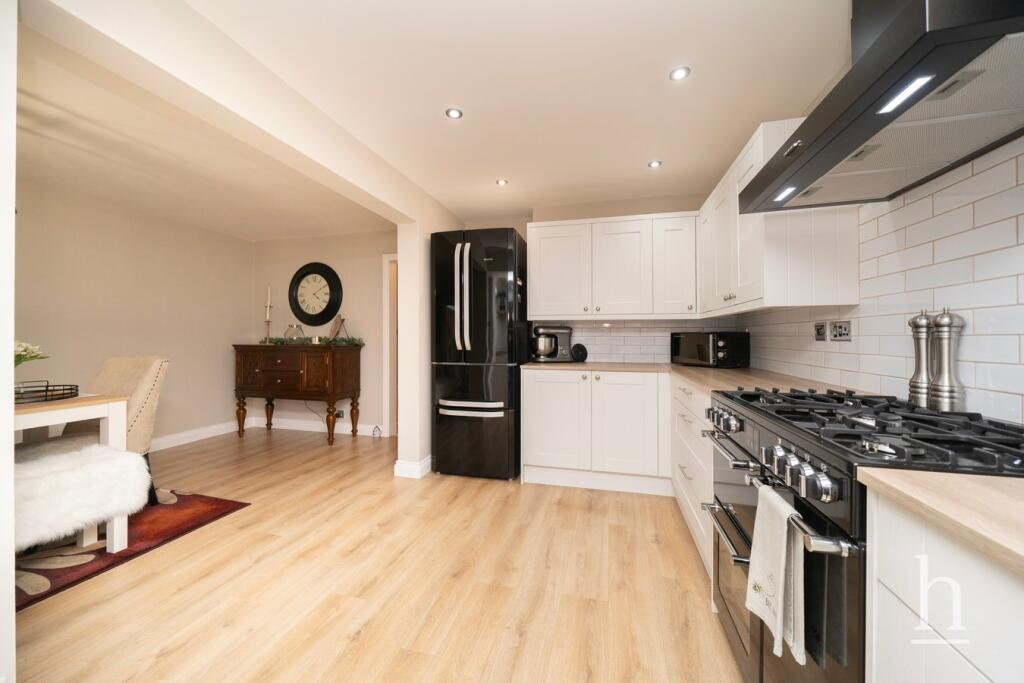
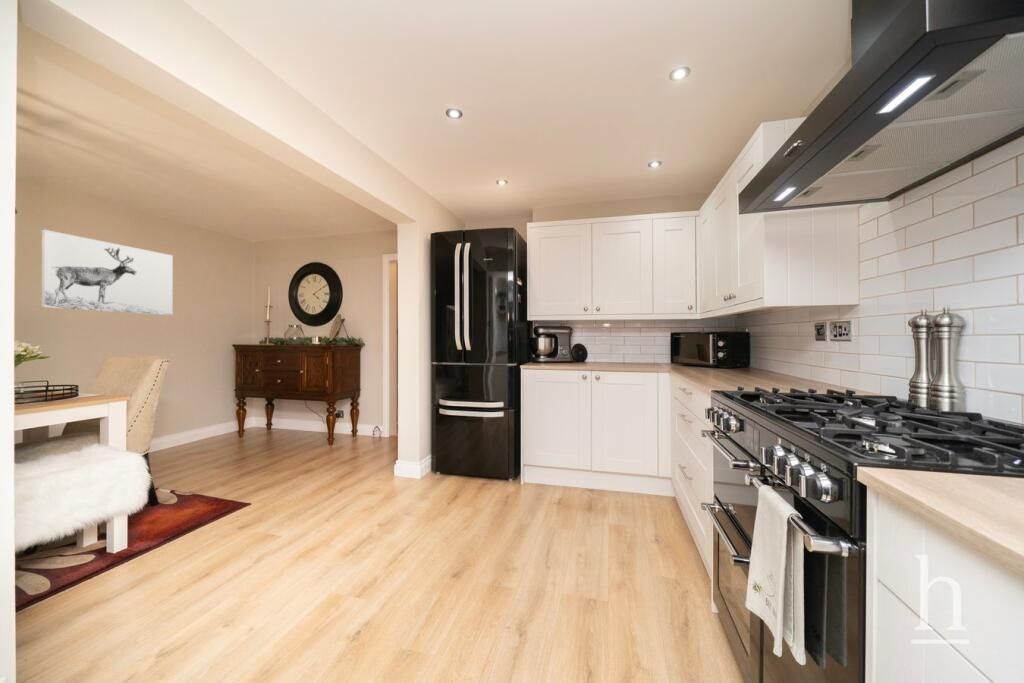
+ wall art [41,229,174,316]
